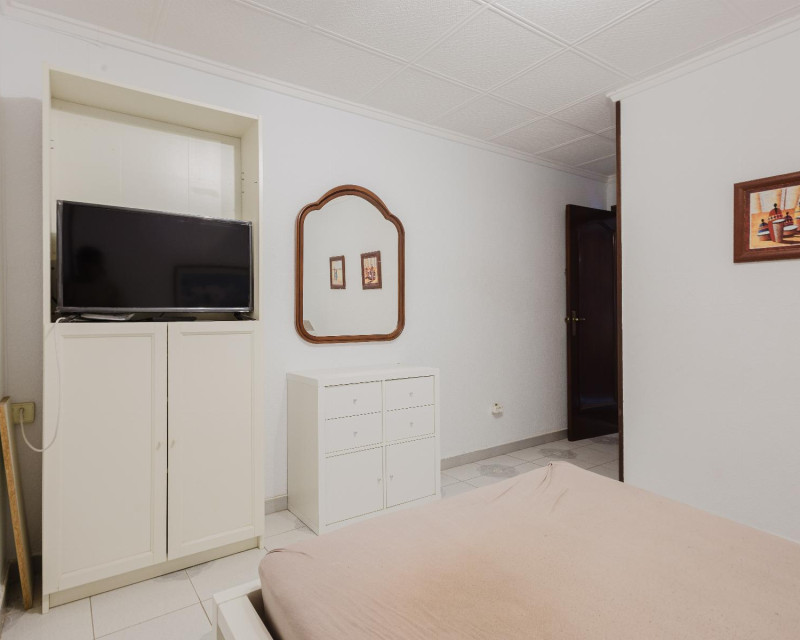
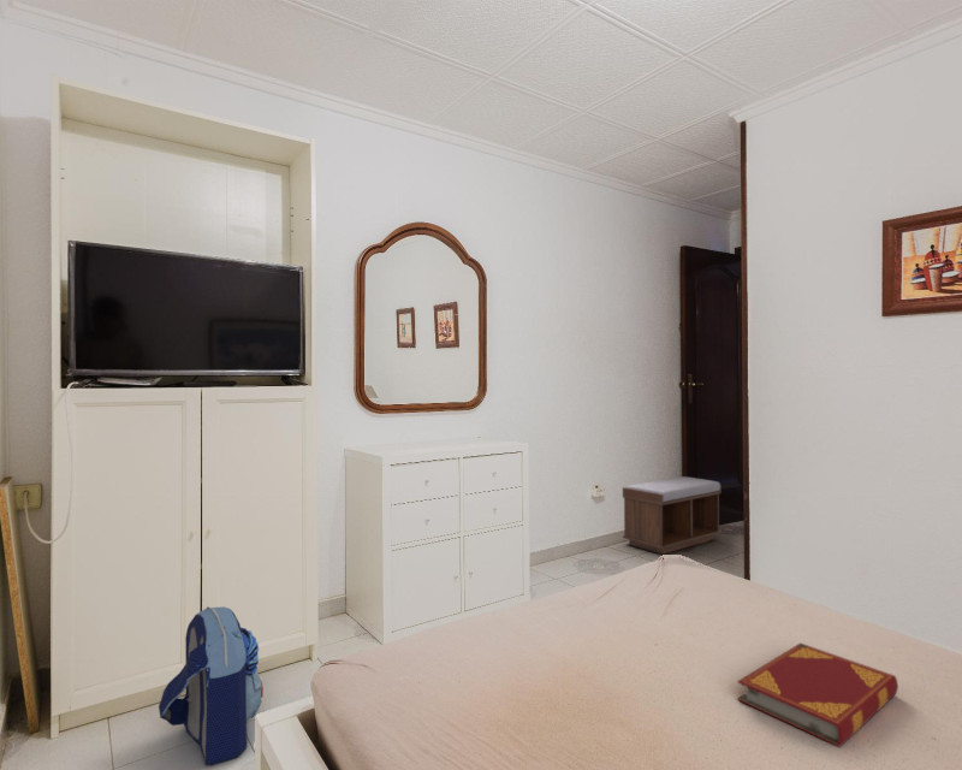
+ bench [622,475,723,556]
+ hardback book [737,642,899,748]
+ backpack [158,605,265,766]
